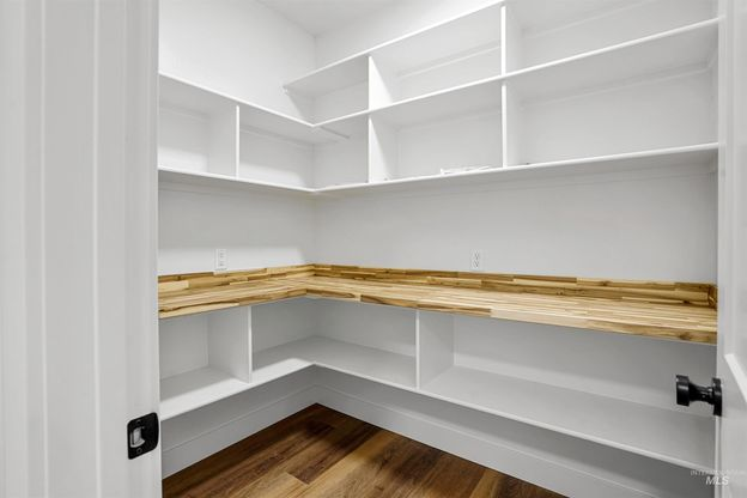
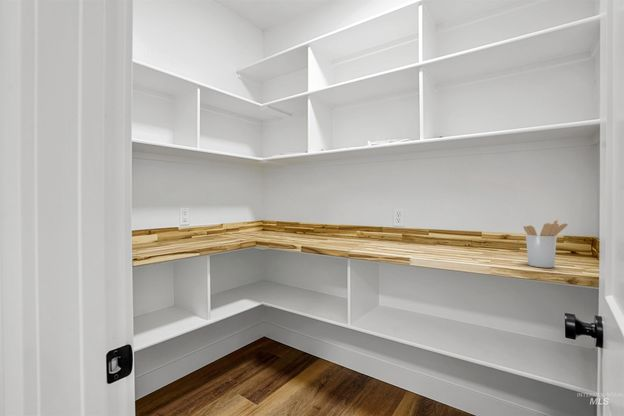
+ utensil holder [522,219,569,269]
